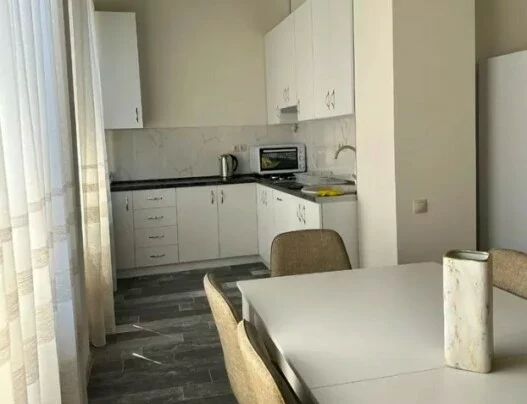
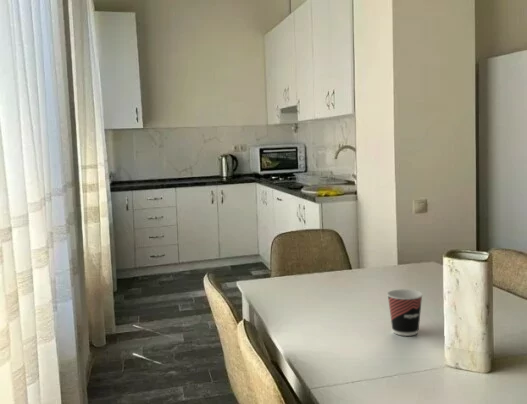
+ cup [386,289,424,337]
